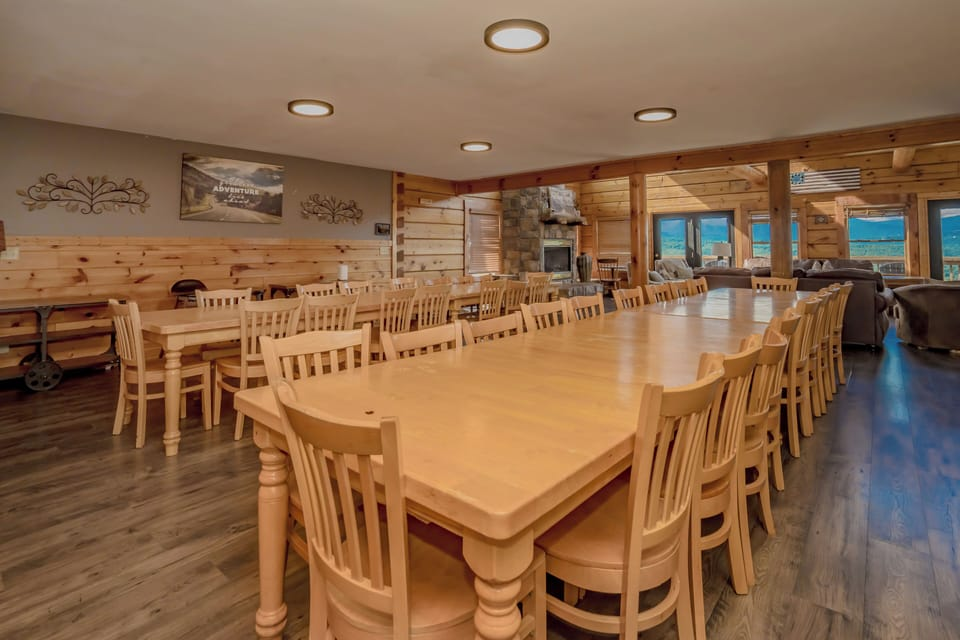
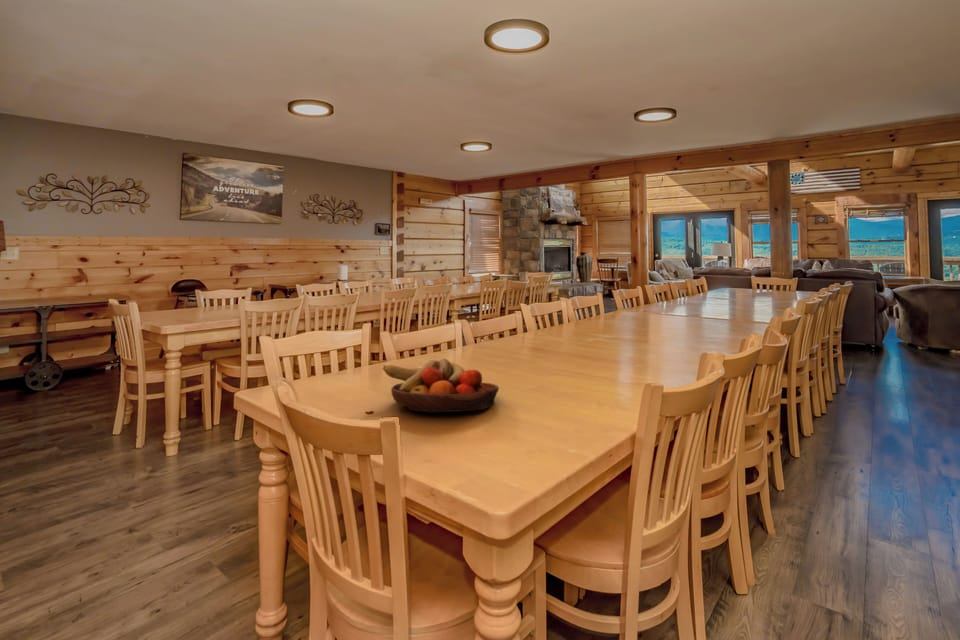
+ fruit bowl [382,357,500,413]
